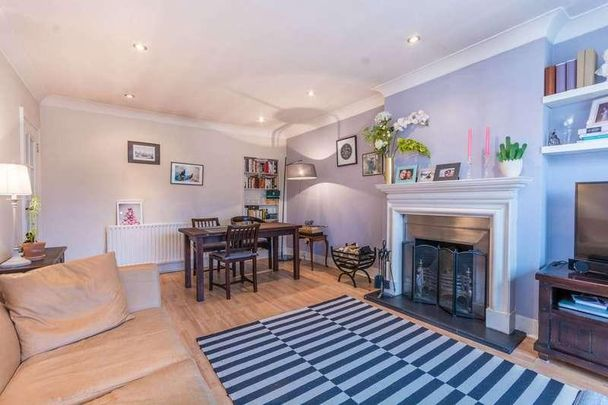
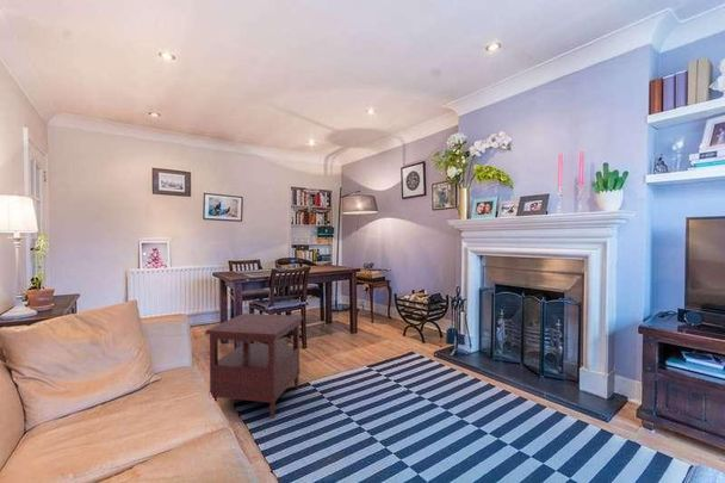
+ side table [204,312,304,419]
